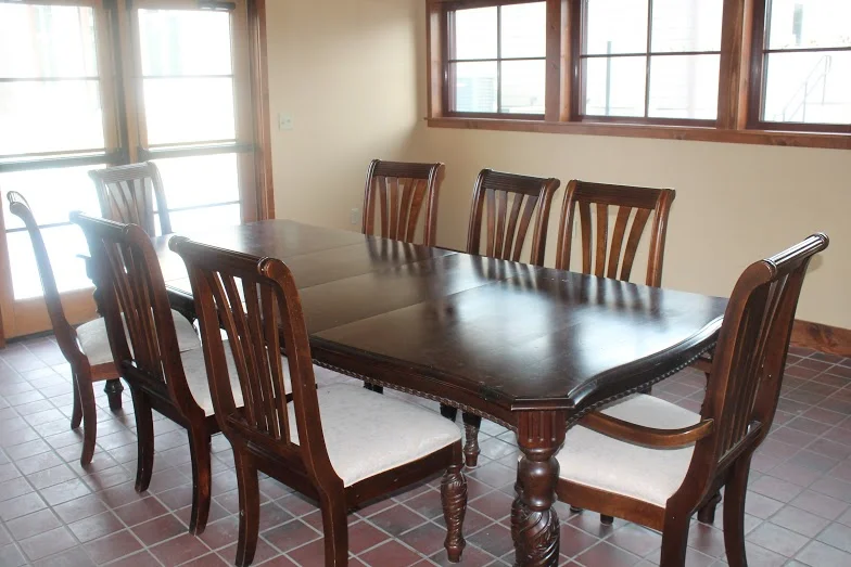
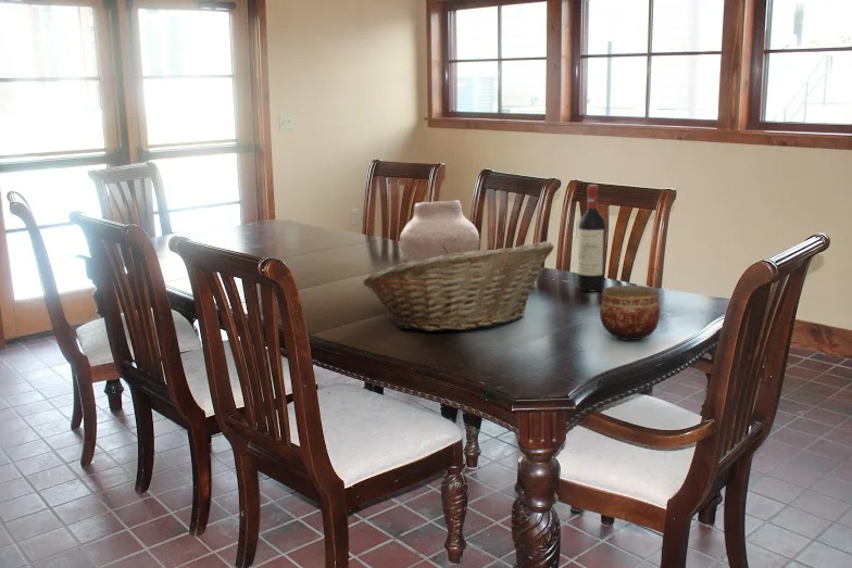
+ wine bottle [576,184,606,292]
+ bowl [599,285,661,341]
+ vase [399,199,480,263]
+ fruit basket [362,240,555,332]
